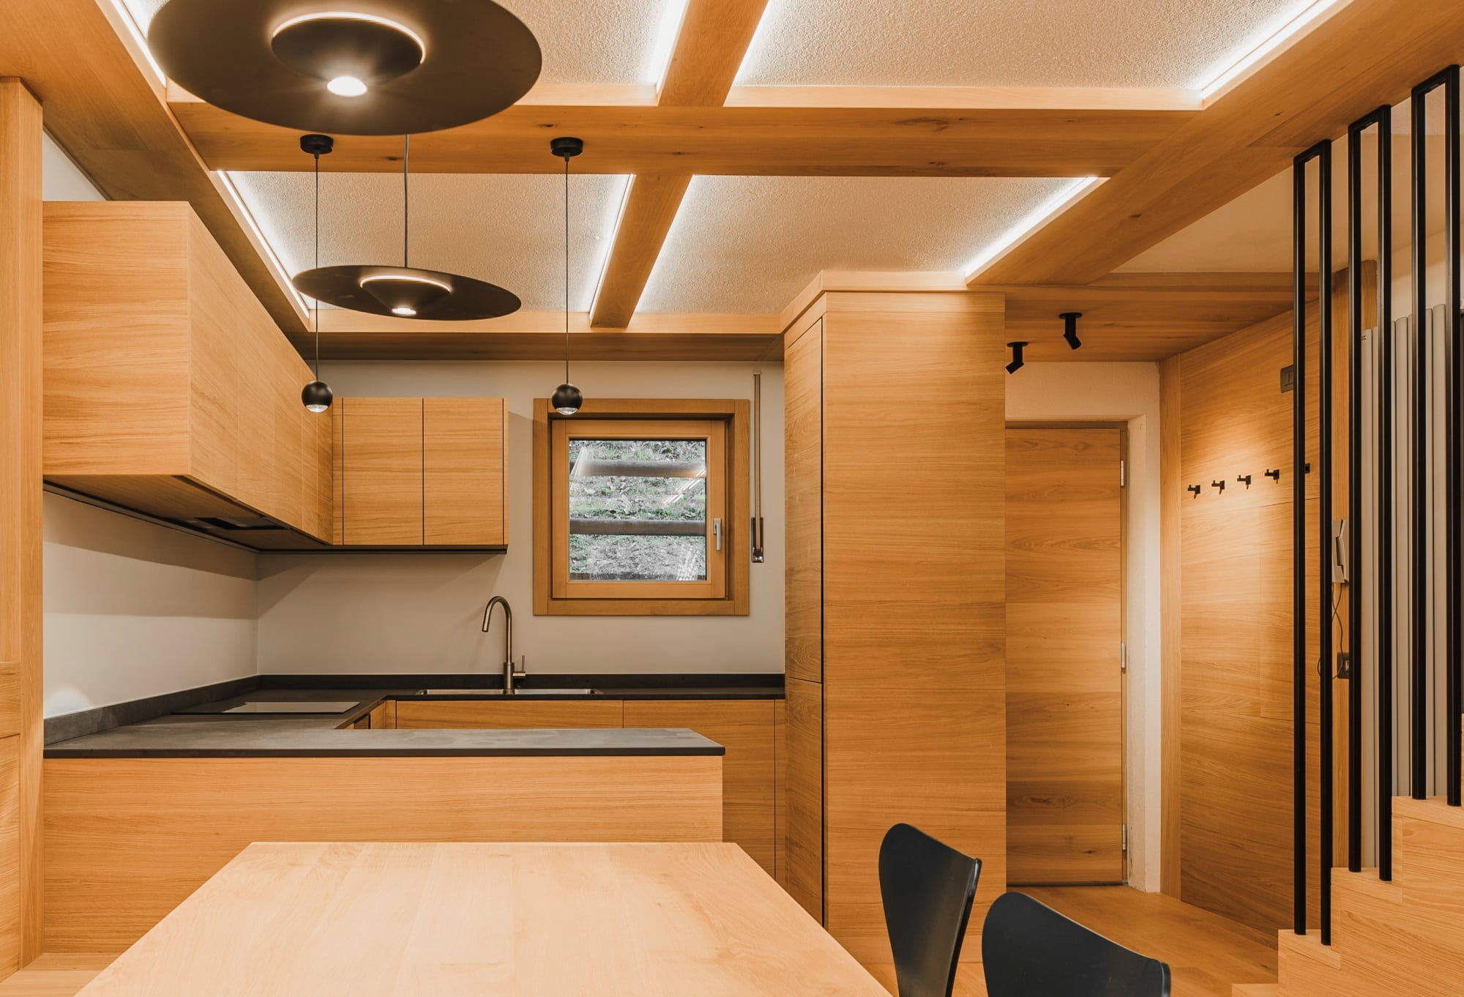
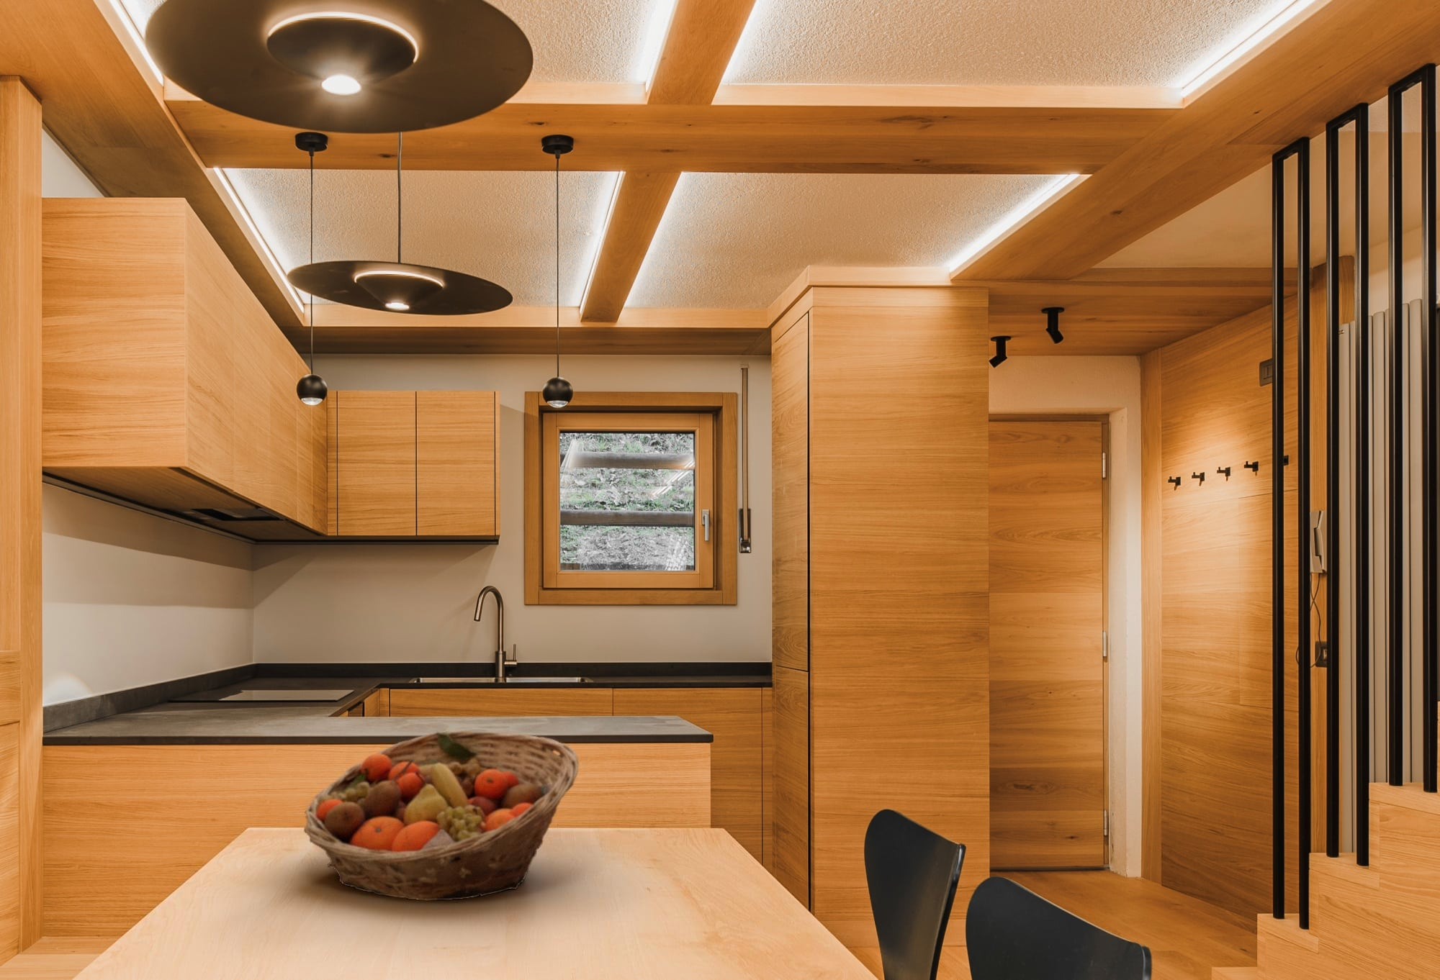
+ fruit basket [303,731,580,901]
